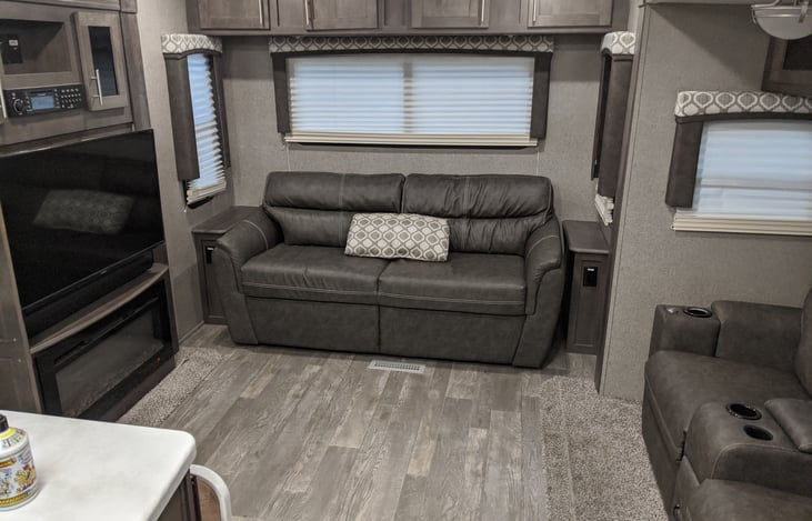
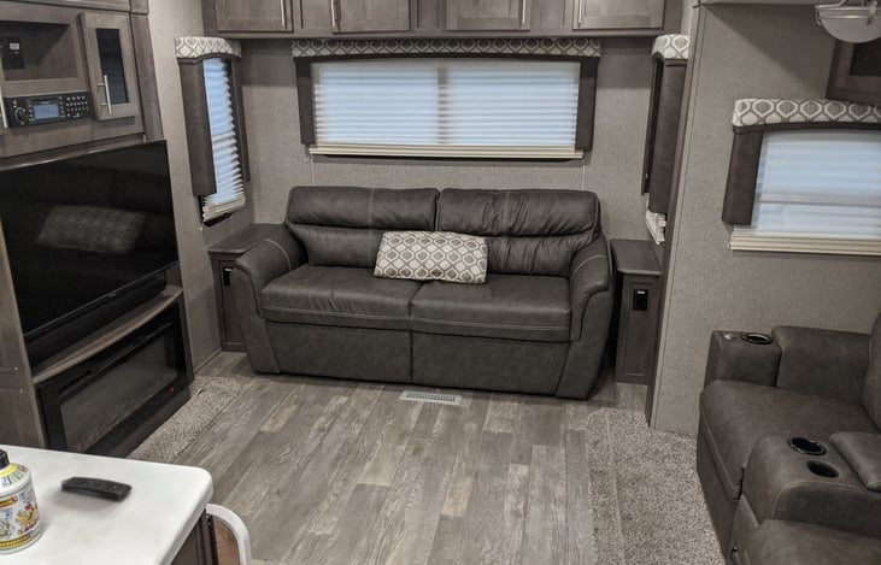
+ remote control [60,476,134,501]
